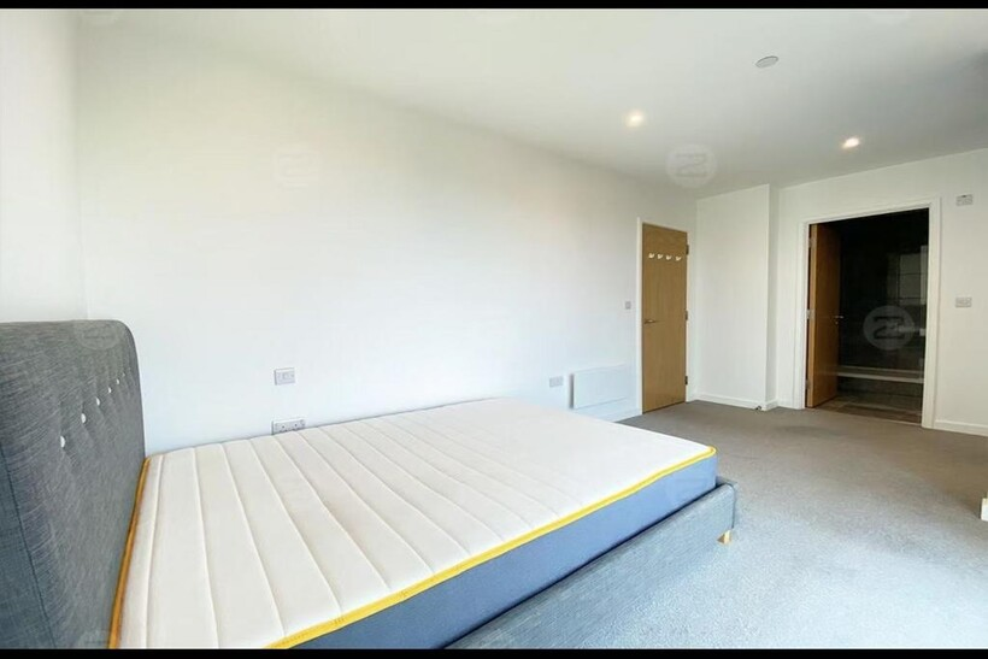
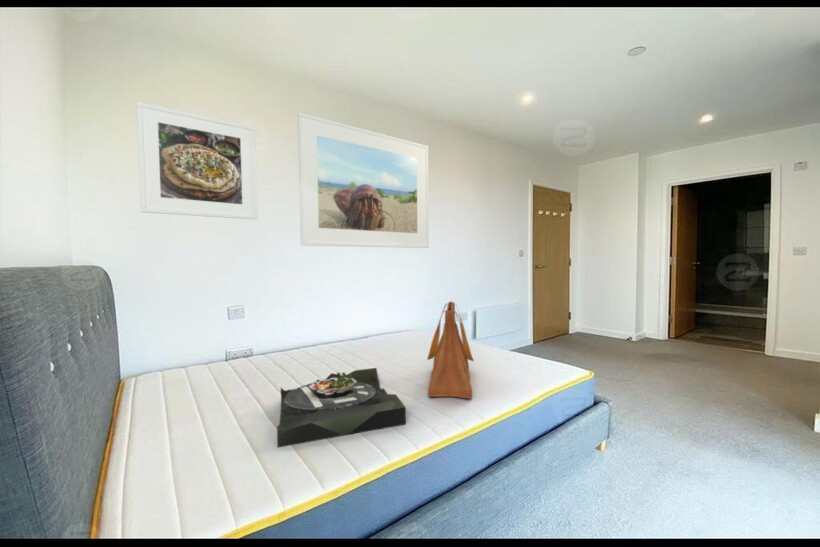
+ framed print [297,111,430,249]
+ serving tray [276,367,407,448]
+ tote bag [426,301,475,400]
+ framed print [135,100,259,221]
